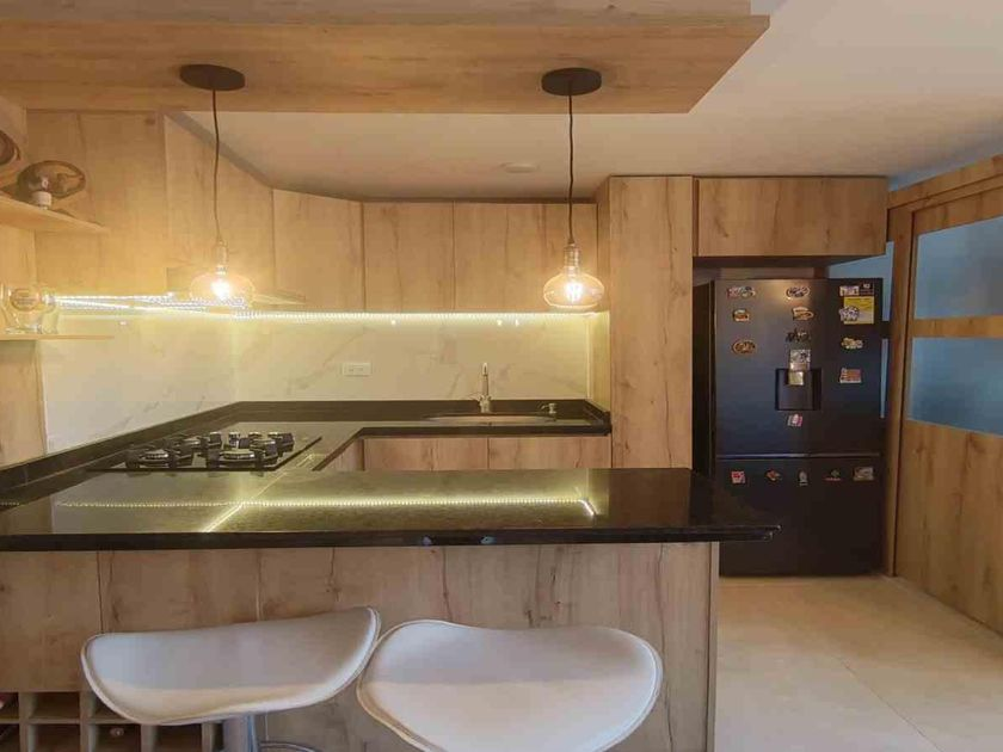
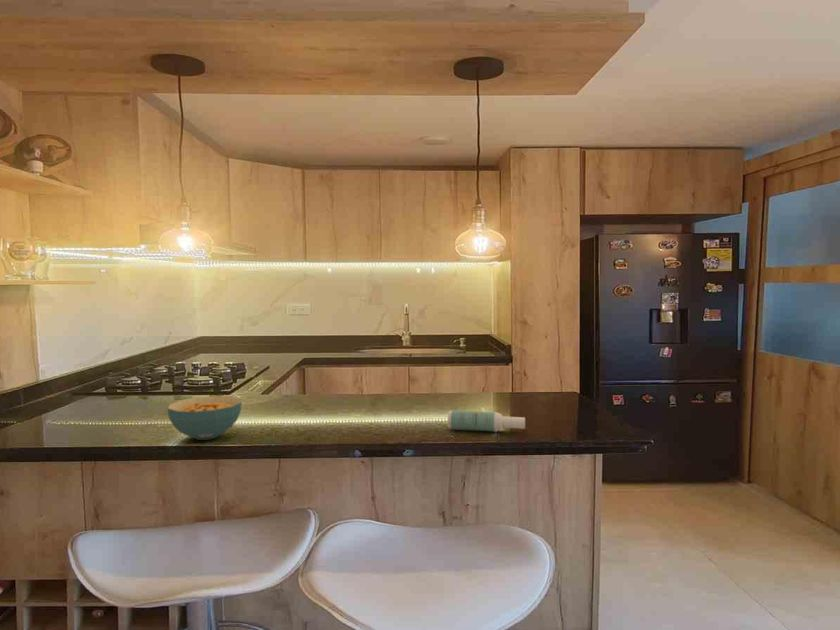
+ cereal bowl [166,395,243,441]
+ spray bottle [447,409,526,432]
